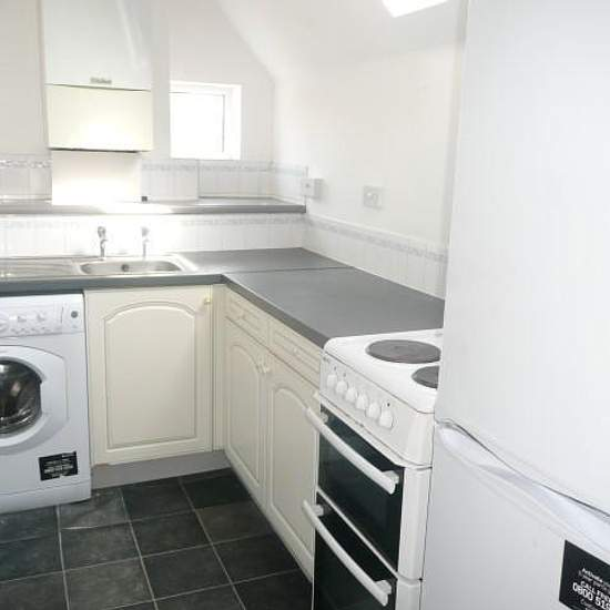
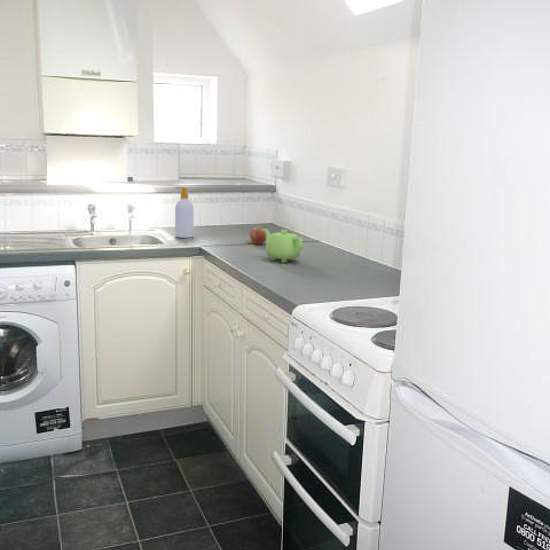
+ fruit [249,226,266,245]
+ soap bottle [173,186,194,239]
+ teapot [264,228,304,263]
